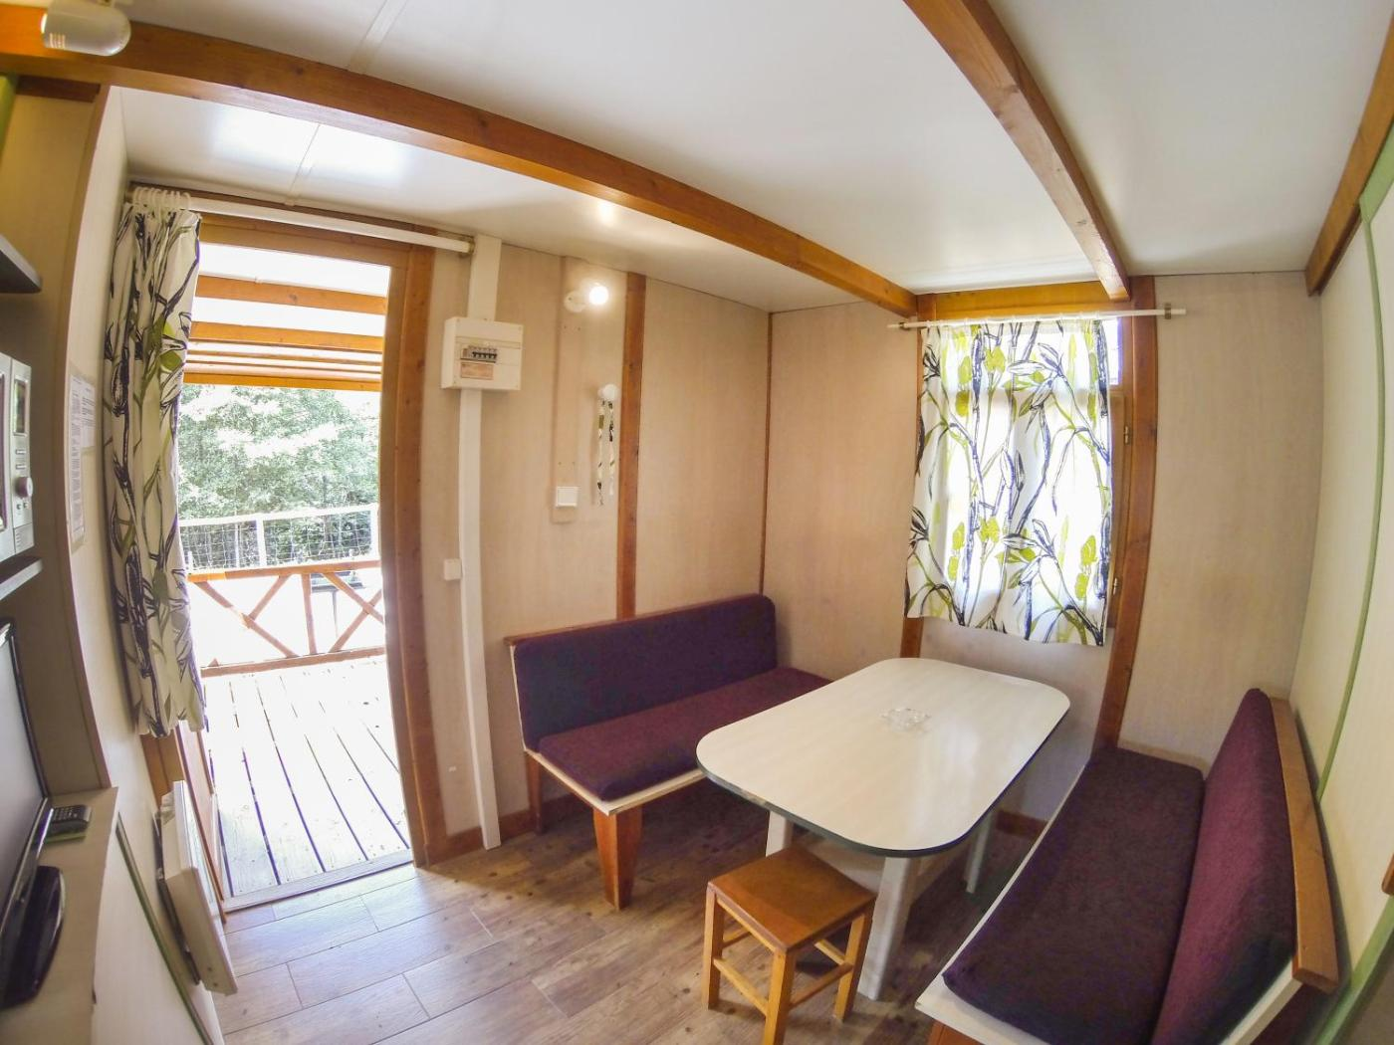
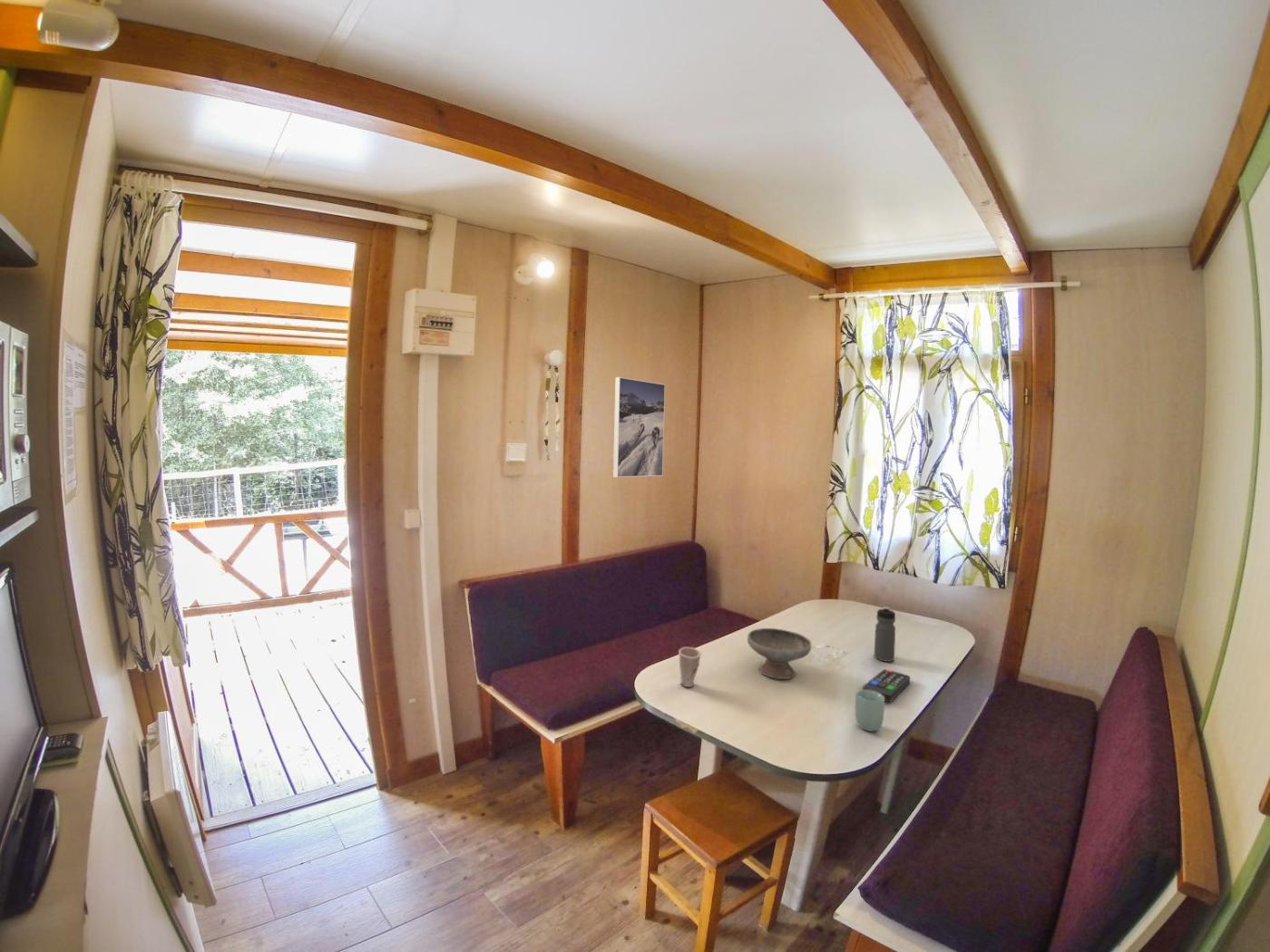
+ remote control [862,668,911,703]
+ cup [855,689,885,732]
+ water bottle [874,606,896,663]
+ cup [678,646,702,688]
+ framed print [612,376,666,478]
+ bowl [747,627,812,680]
